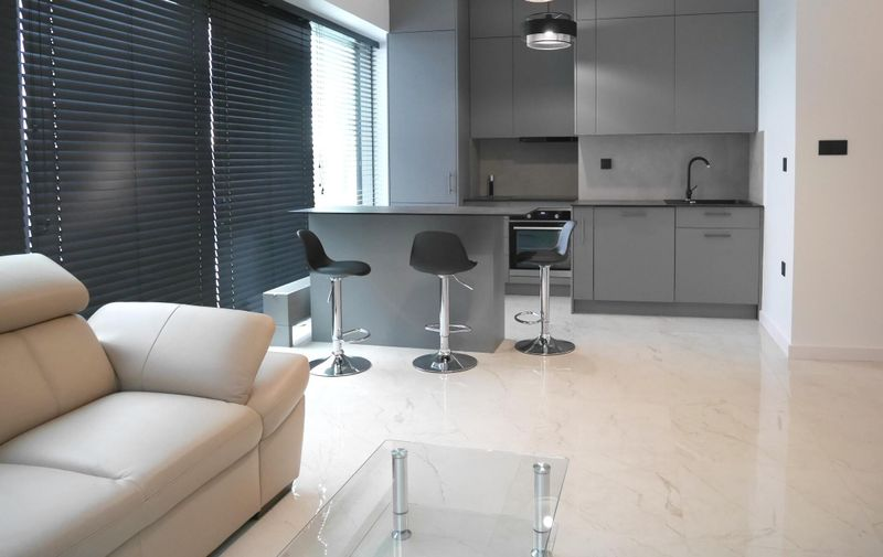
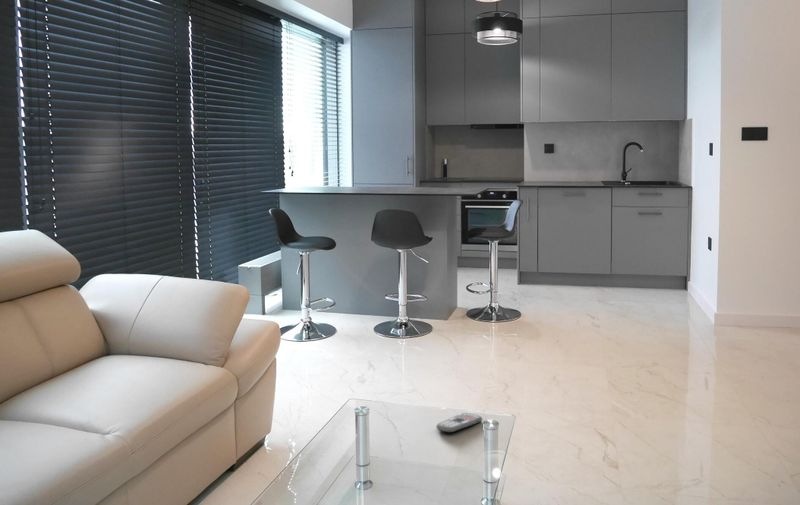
+ remote control [435,412,483,434]
